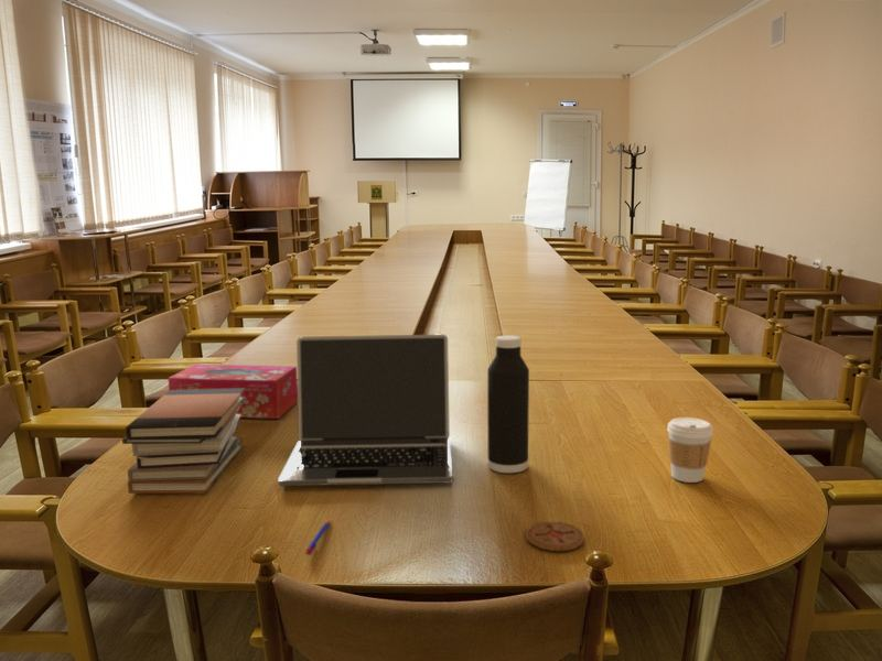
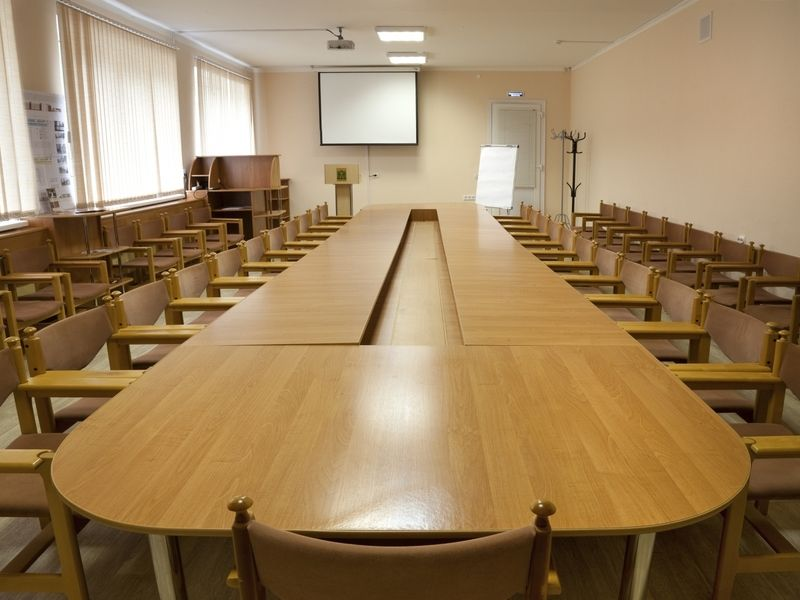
- water bottle [486,335,530,474]
- coffee cup [666,416,714,484]
- pen [304,519,332,556]
- laptop [277,334,454,487]
- coaster [525,521,585,552]
- book stack [121,388,246,495]
- tissue box [168,364,298,420]
